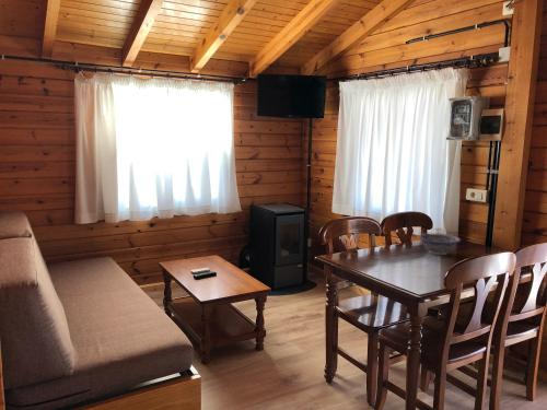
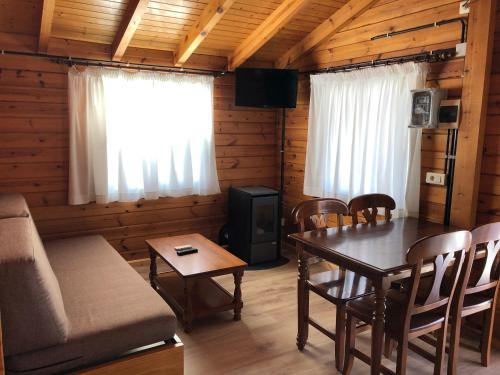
- decorative bowl [417,233,462,256]
